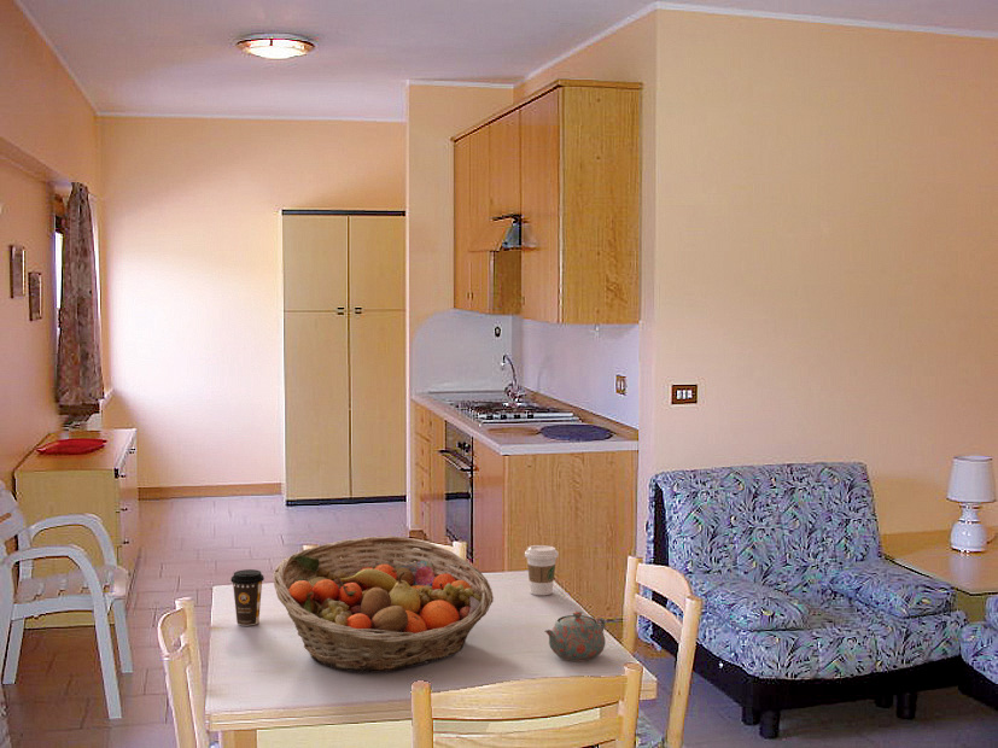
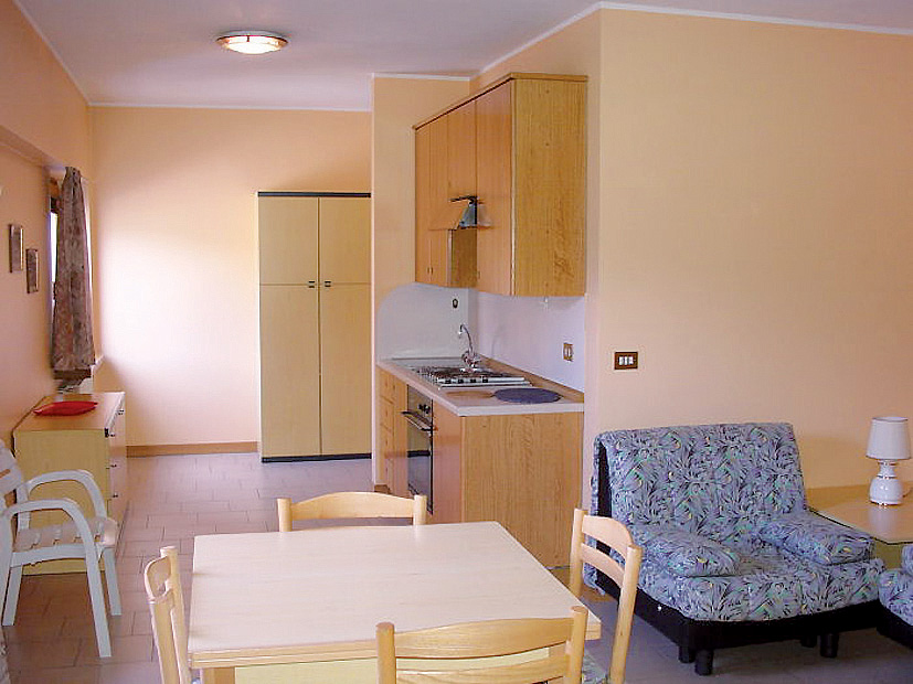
- coffee cup [524,544,560,596]
- fruit basket [272,534,495,673]
- coffee cup [229,568,265,627]
- teapot [543,610,607,662]
